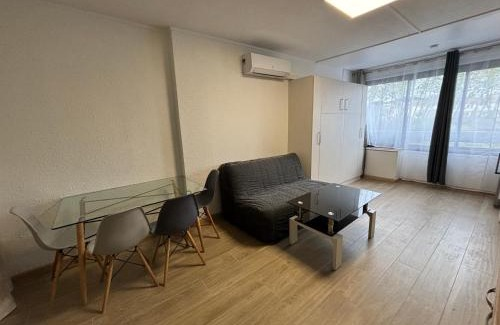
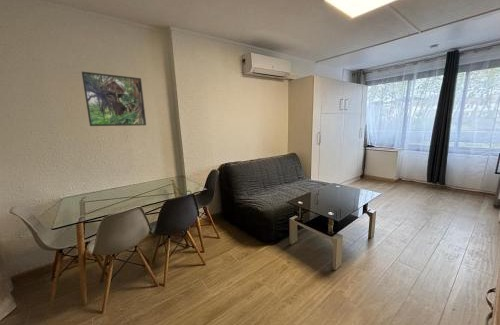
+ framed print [81,71,147,127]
